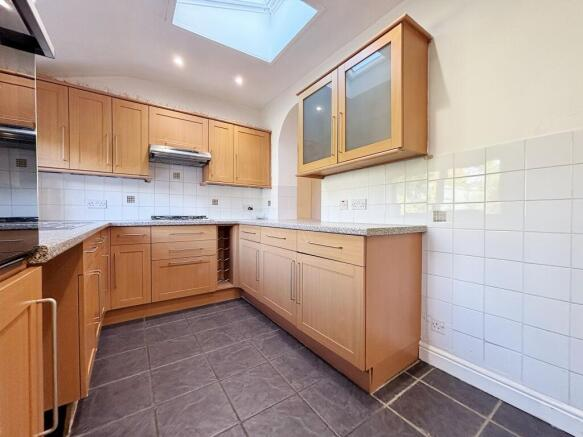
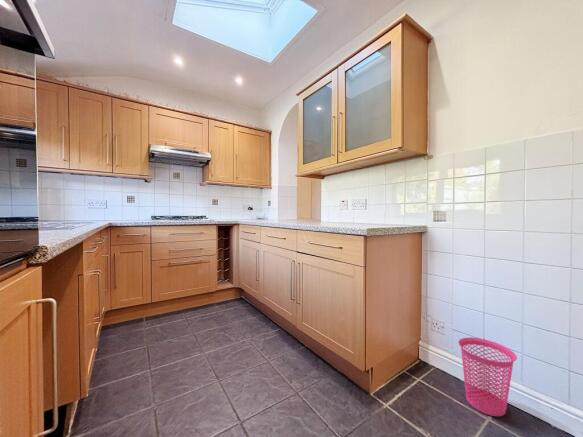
+ waste basket [457,336,518,417]
